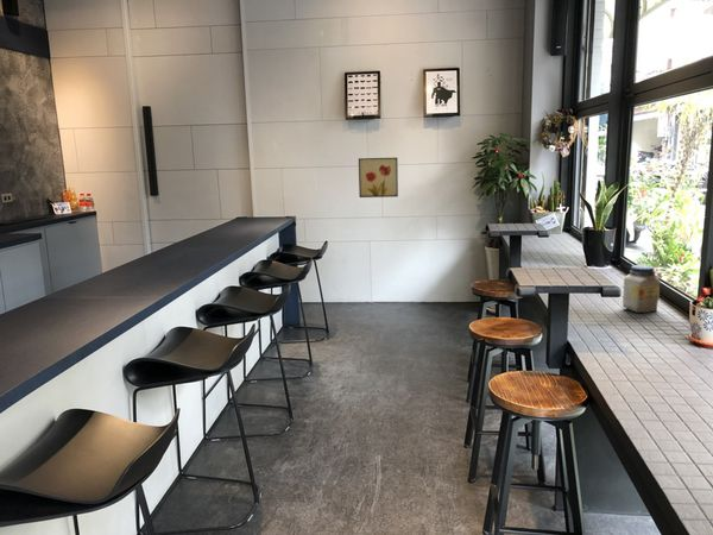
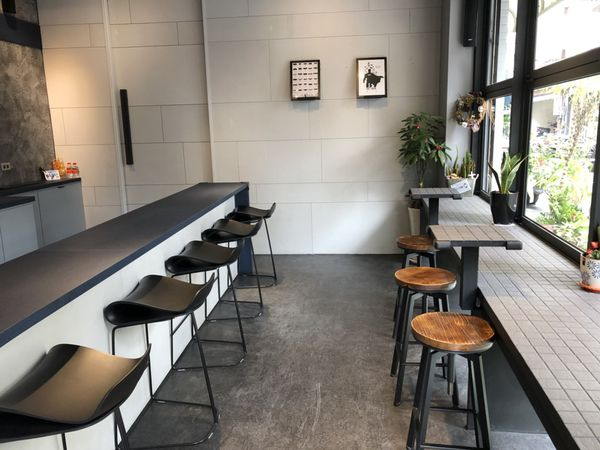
- wall art [358,157,399,199]
- jar [621,264,661,314]
